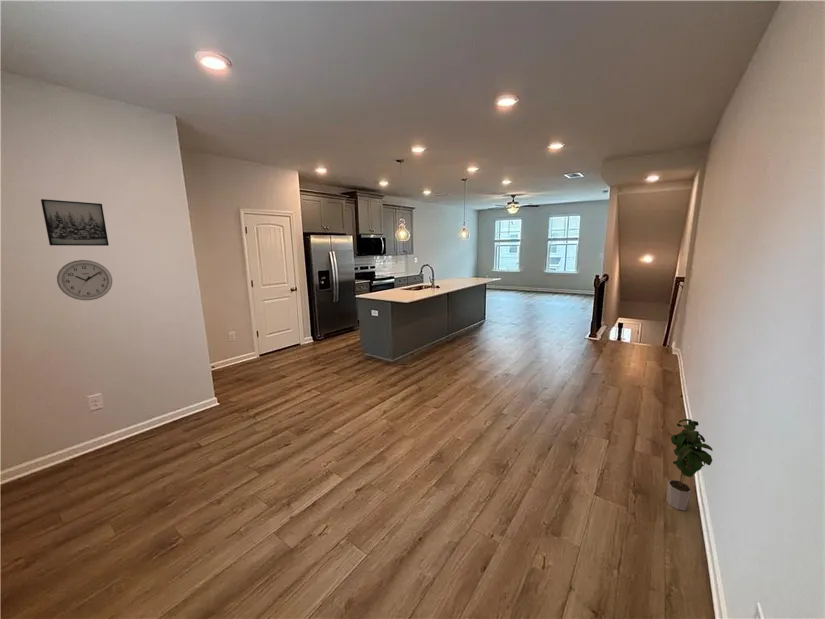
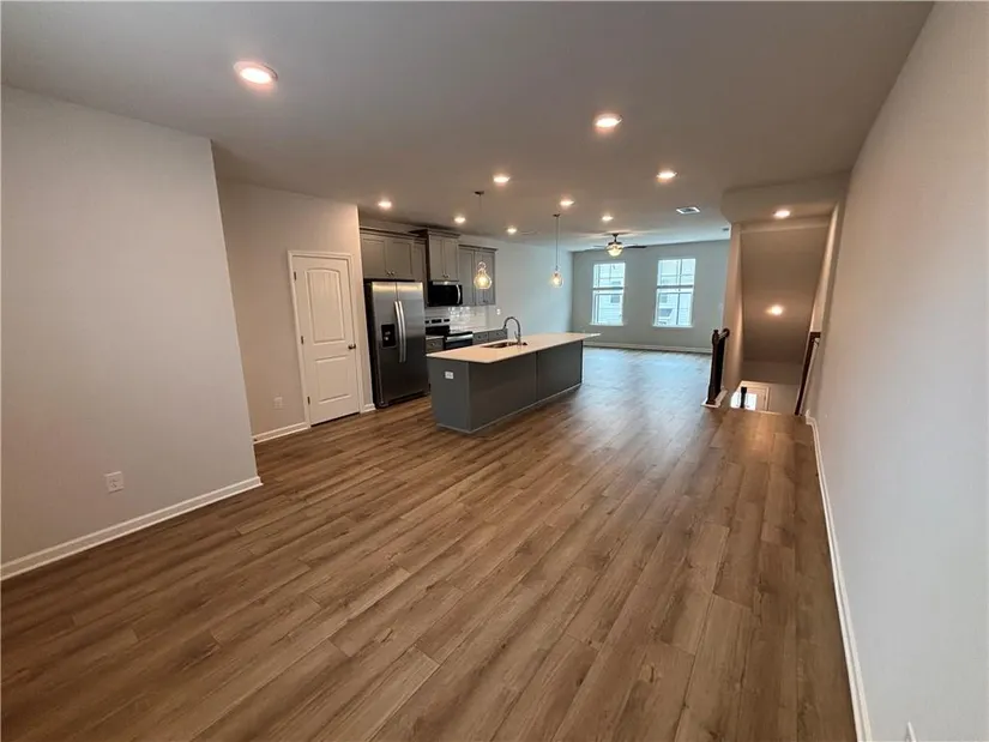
- wall clock [56,259,113,301]
- wall art [40,198,110,247]
- potted plant [666,418,714,511]
